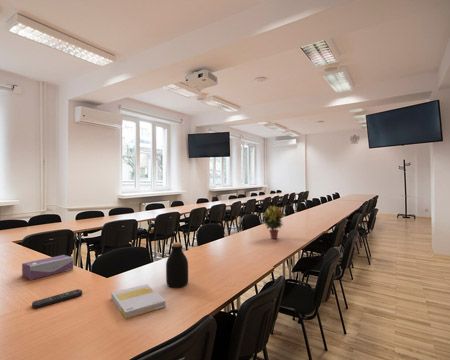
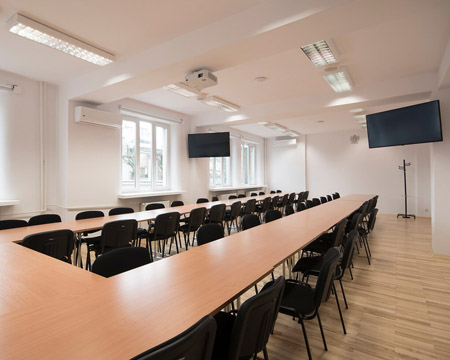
- remote control [31,288,83,309]
- bottle [165,241,189,289]
- tissue box [21,254,74,281]
- book [110,283,167,320]
- potted plant [262,204,285,240]
